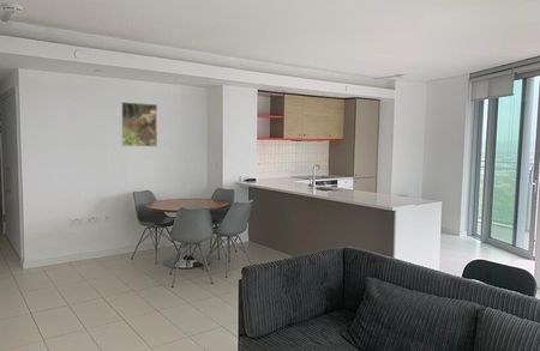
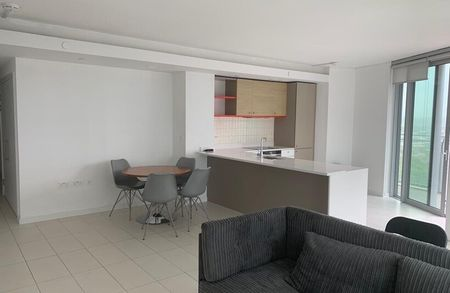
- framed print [120,101,158,147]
